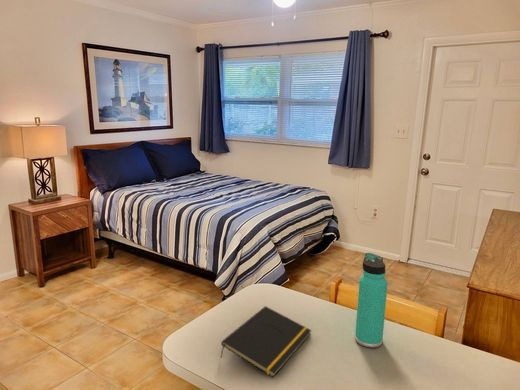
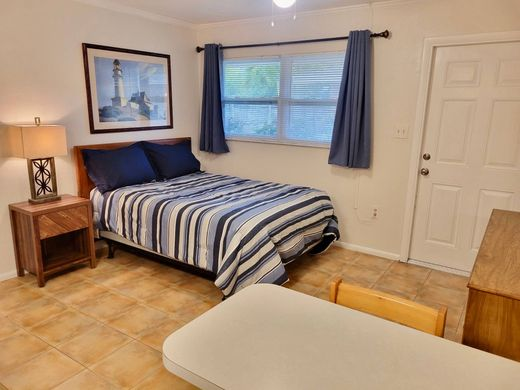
- notepad [219,305,312,378]
- thermos bottle [354,252,389,349]
